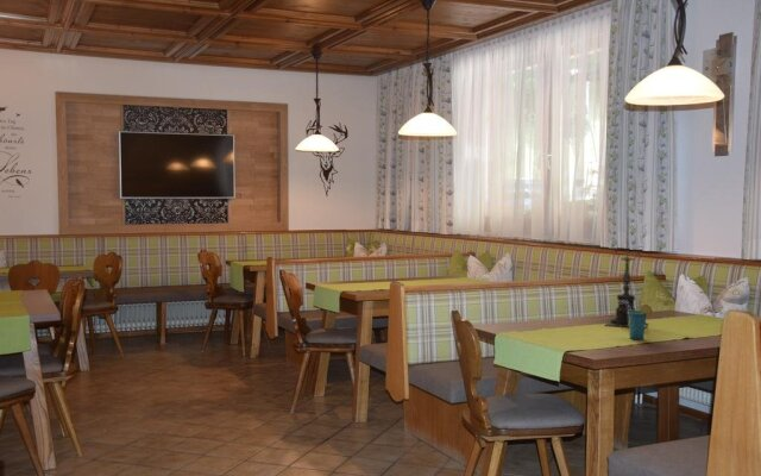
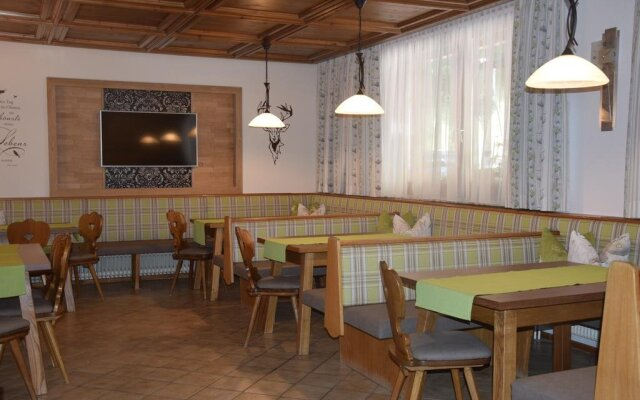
- candle holder [604,250,648,330]
- cup [616,300,654,340]
